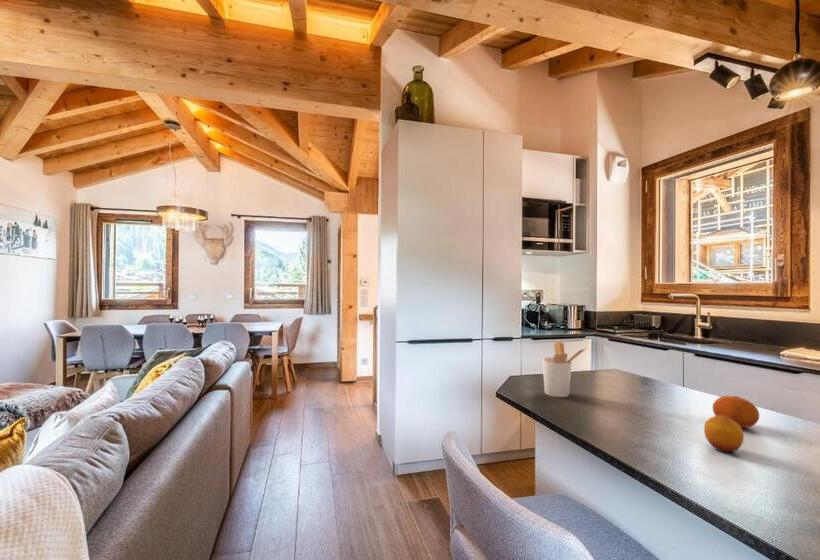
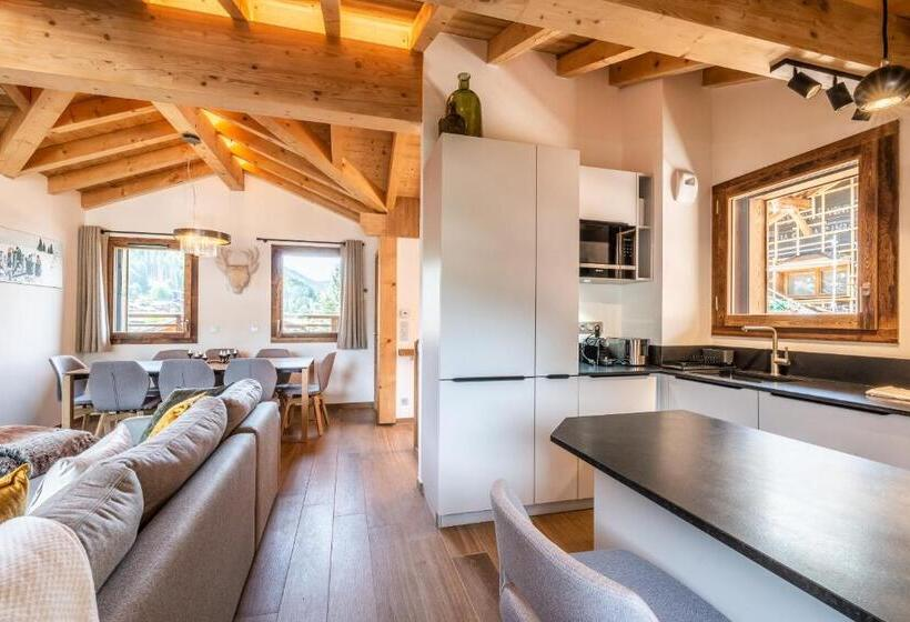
- fruit [703,415,745,454]
- fruit [712,395,760,429]
- utensil holder [541,341,587,398]
